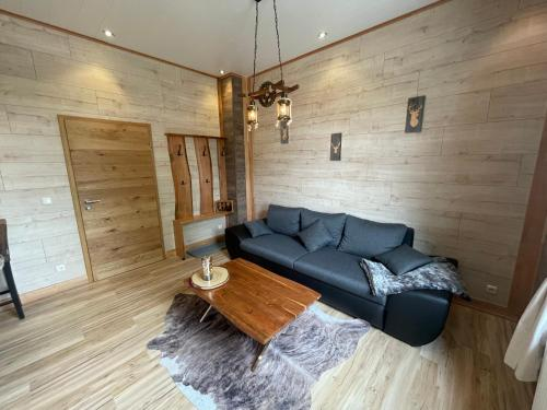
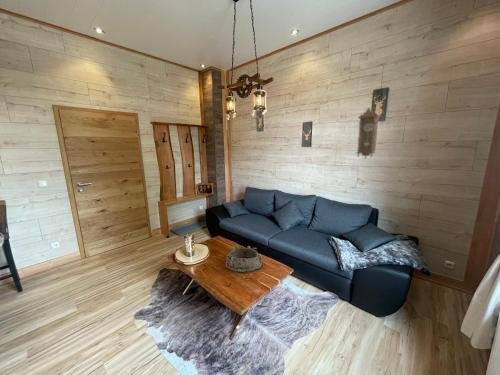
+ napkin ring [225,245,263,273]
+ pendulum clock [355,107,381,160]
